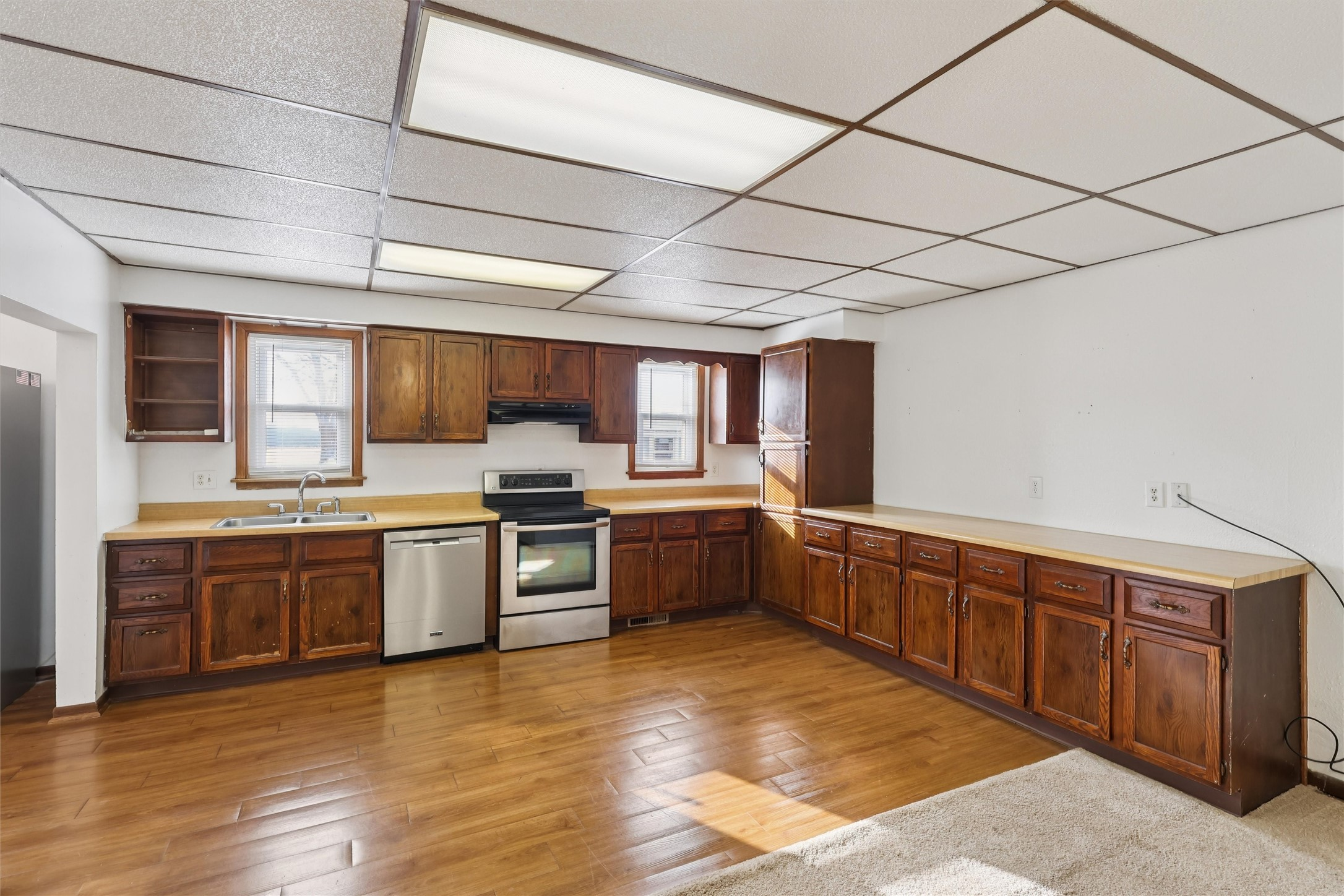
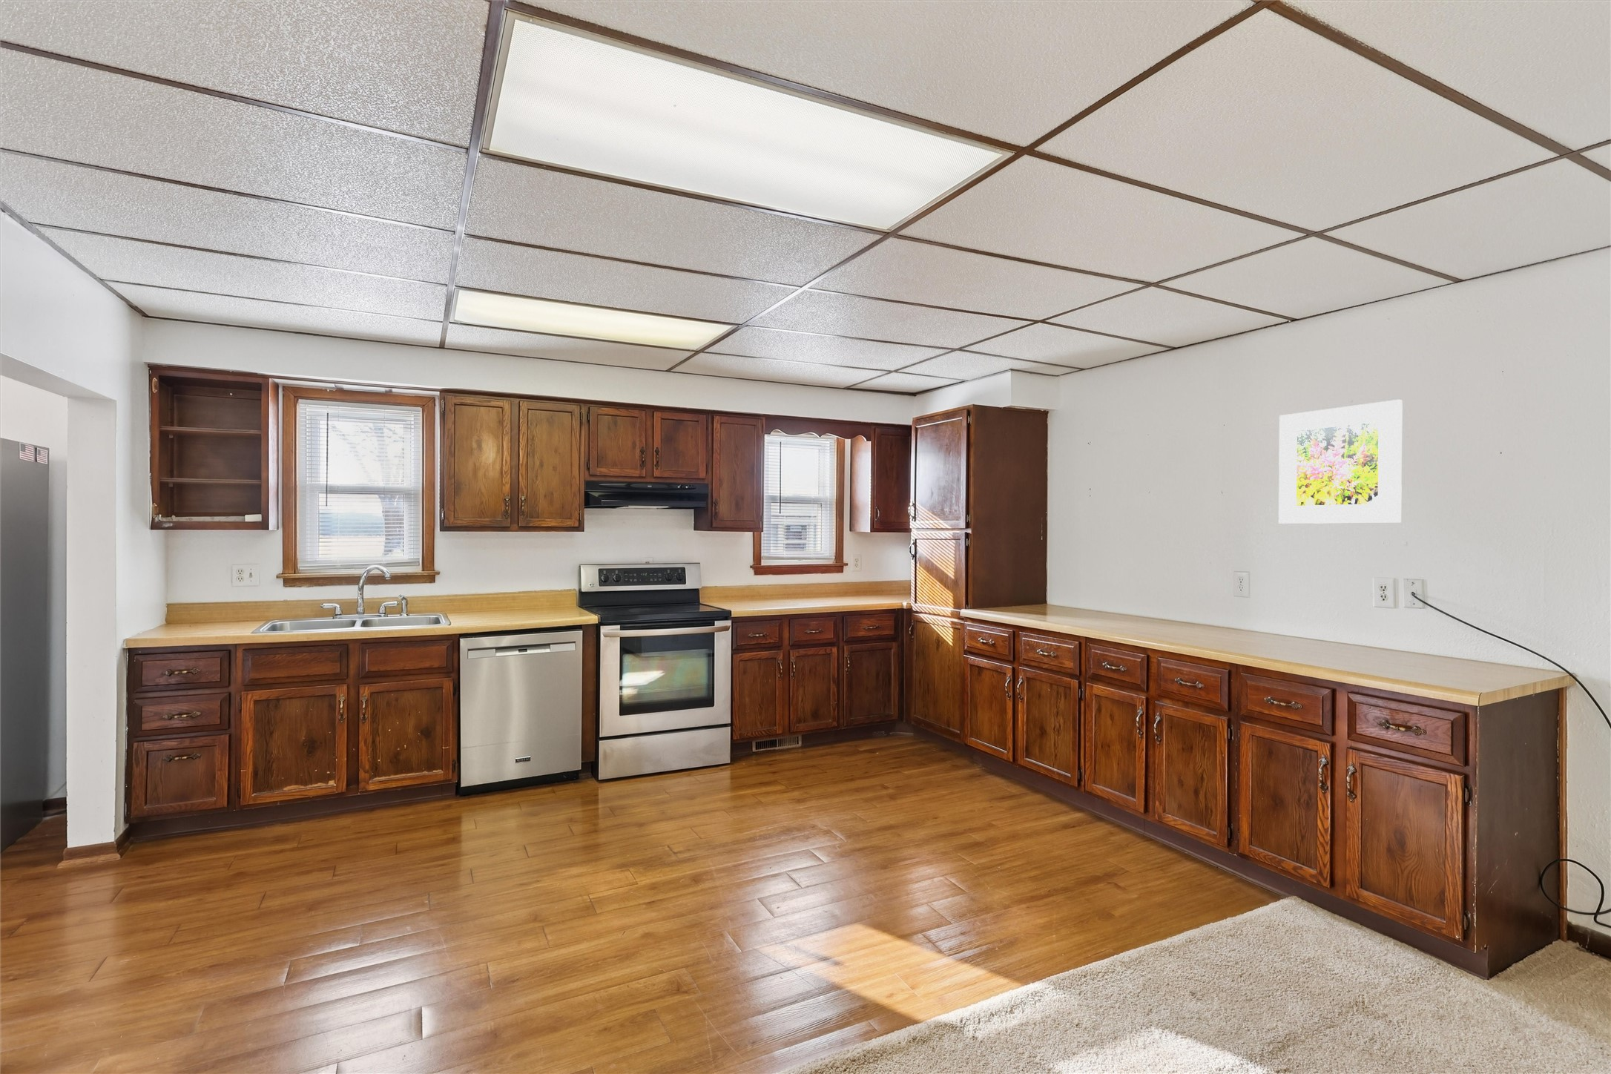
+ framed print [1278,399,1404,524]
